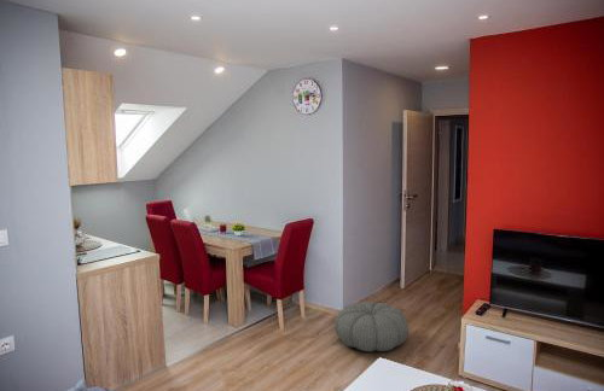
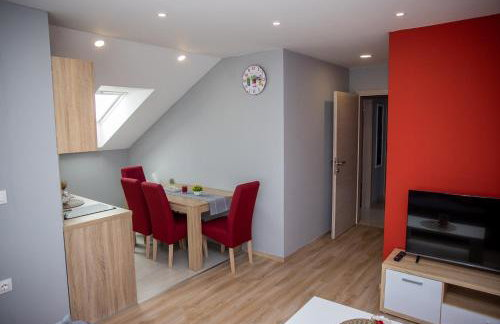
- pouf [333,300,410,352]
